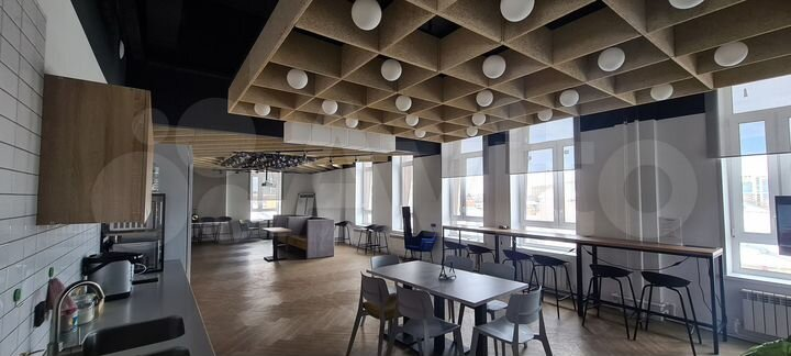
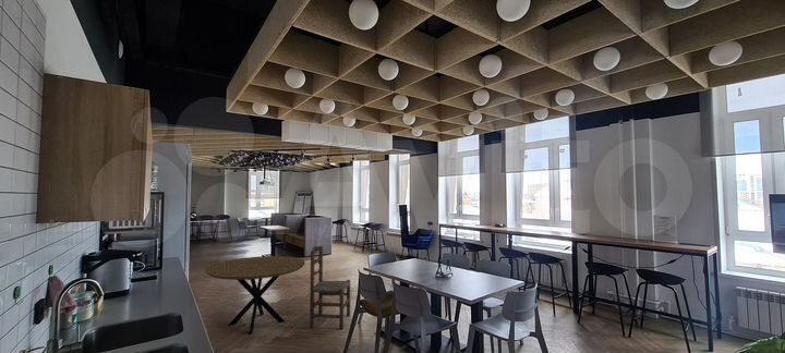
+ dining table [204,255,306,336]
+ dining chair [309,245,351,331]
